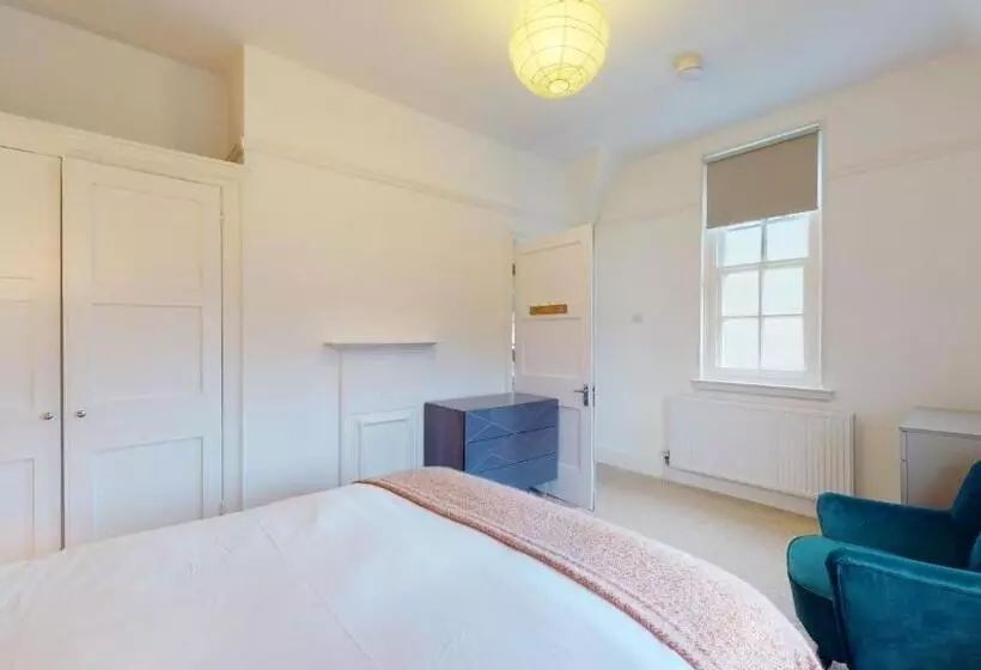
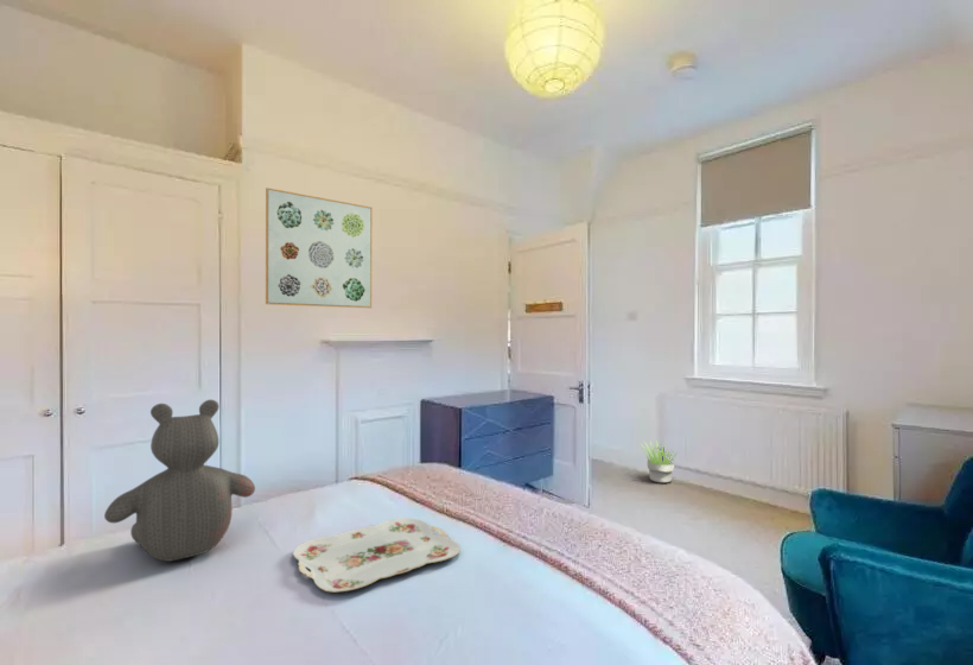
+ potted plant [638,441,678,484]
+ teddy bear [103,399,256,563]
+ serving tray [292,517,462,594]
+ wall art [265,186,374,309]
